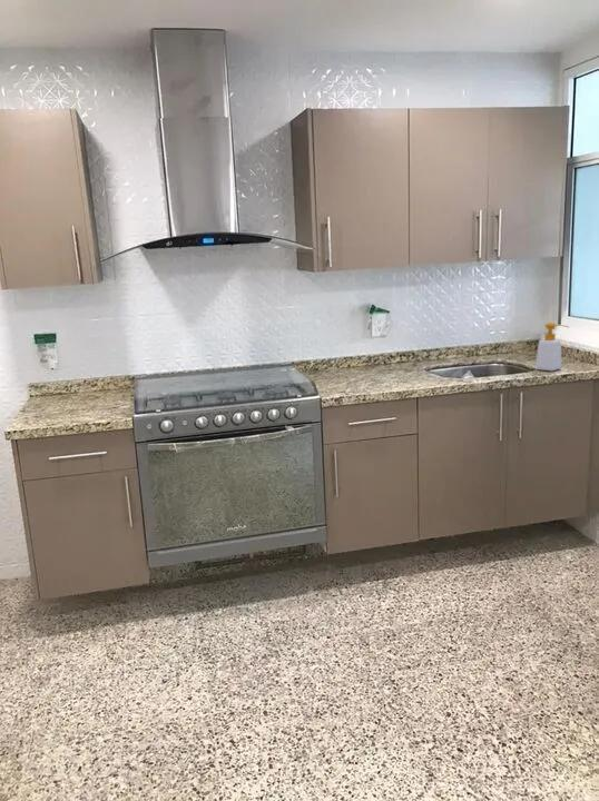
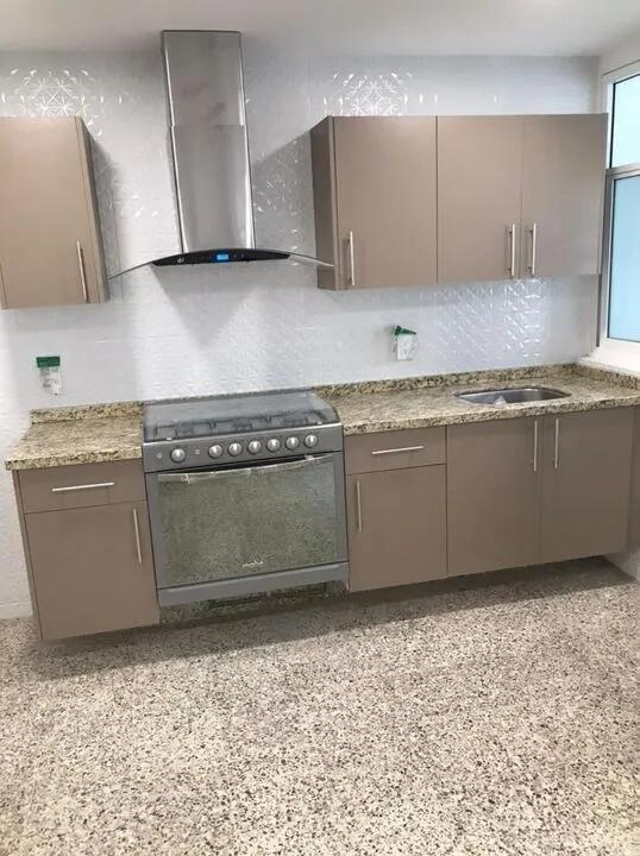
- soap bottle [534,322,570,373]
